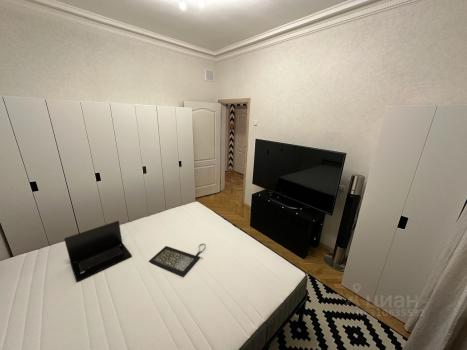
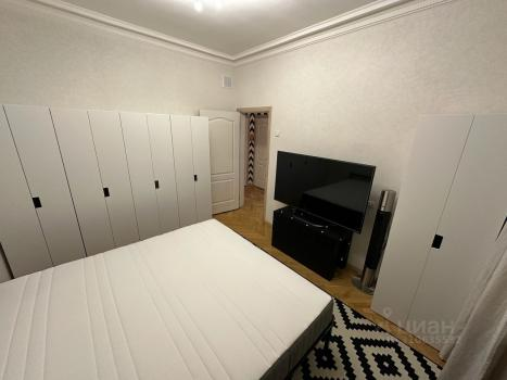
- laptop [63,220,133,283]
- clutch bag [148,243,207,277]
